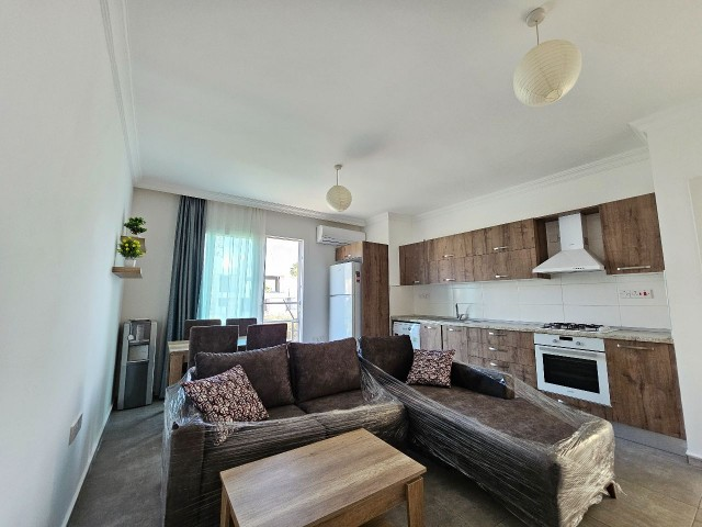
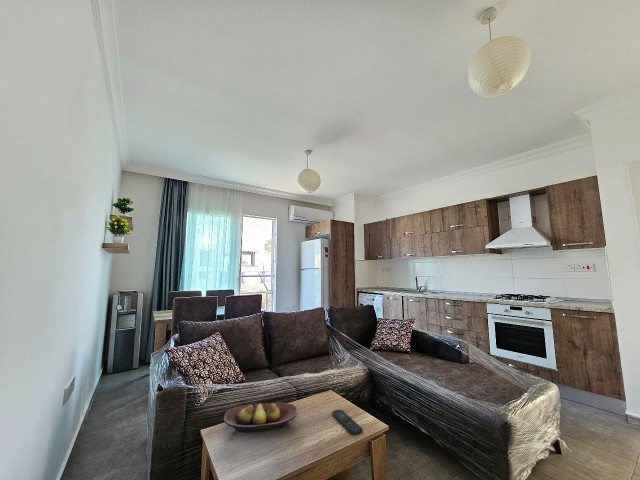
+ fruit bowl [223,402,299,433]
+ remote control [331,409,363,436]
